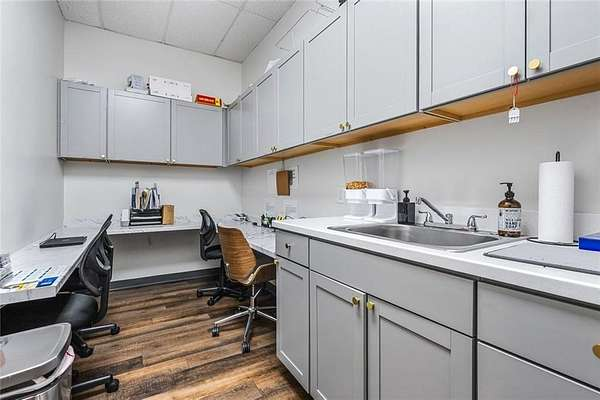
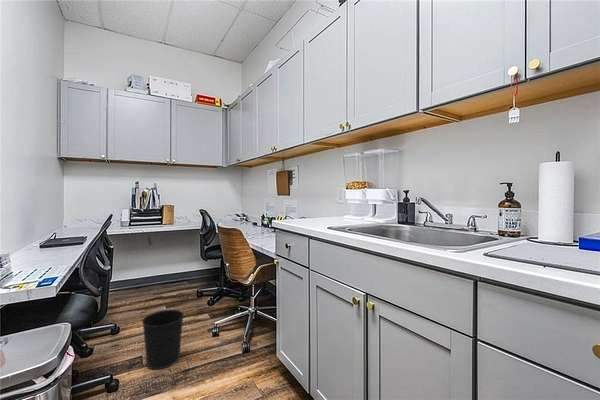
+ wastebasket [141,309,185,370]
